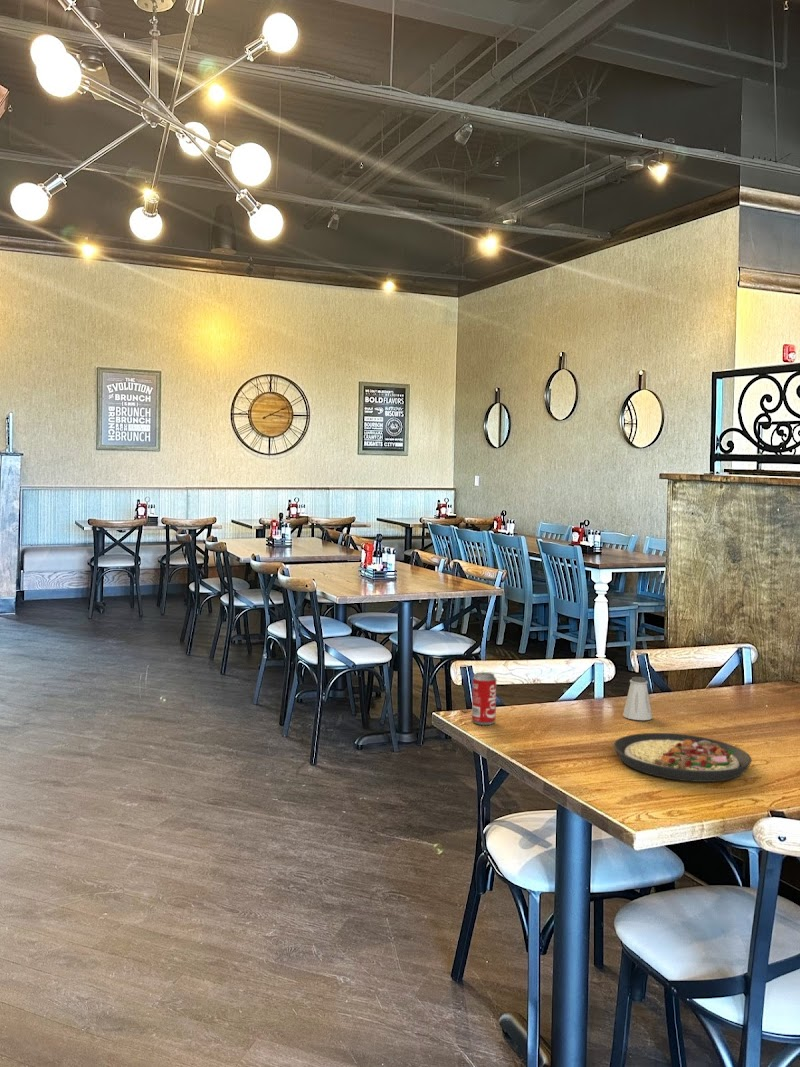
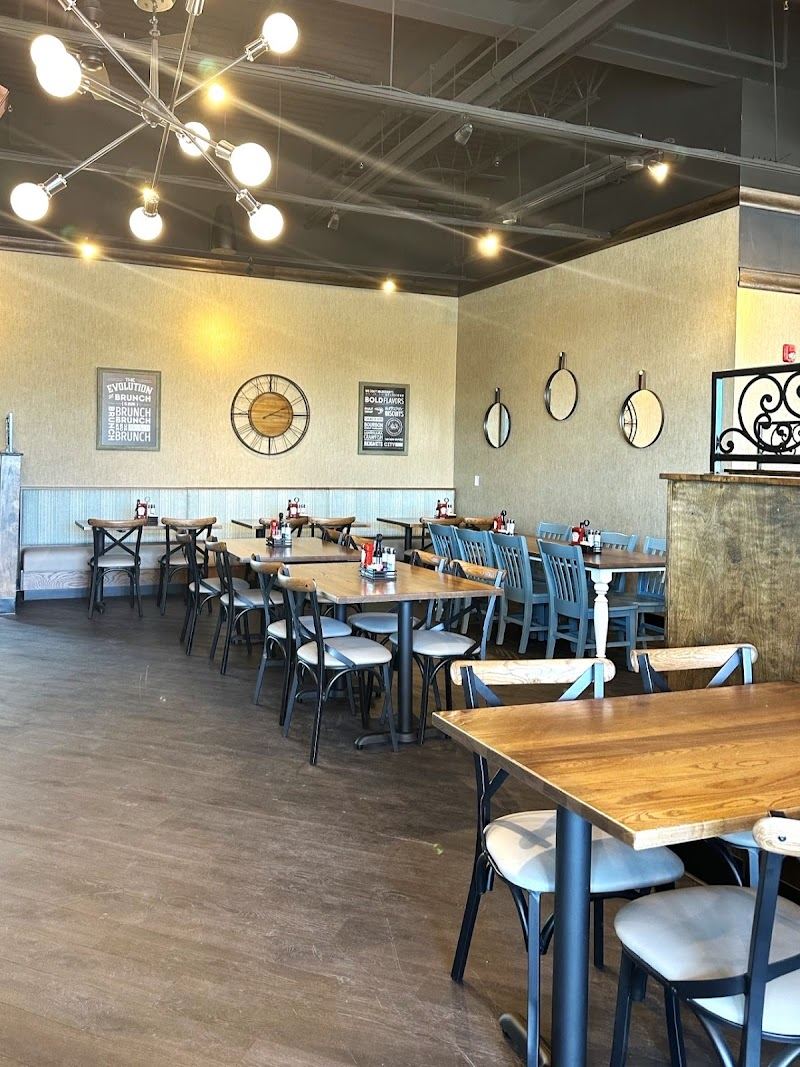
- saltshaker [622,676,653,721]
- beverage can [471,671,497,726]
- plate [613,732,752,783]
